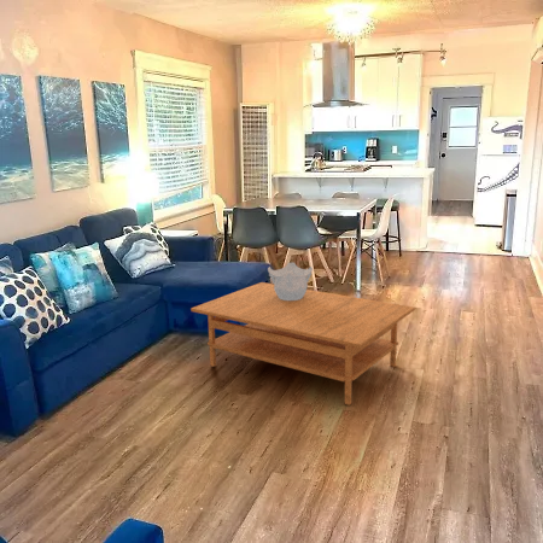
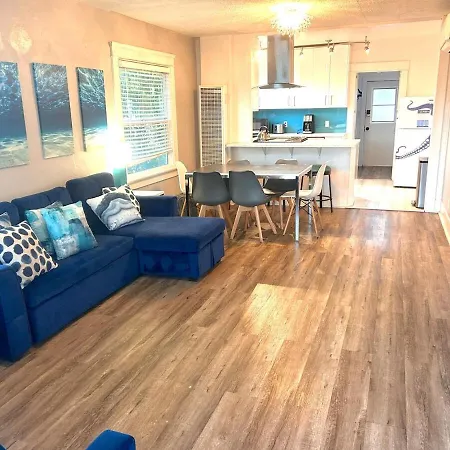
- coffee table [189,281,416,407]
- decorative bowl [267,262,314,300]
